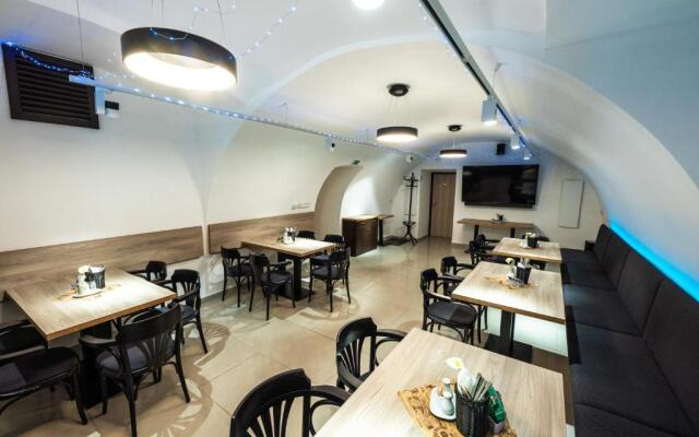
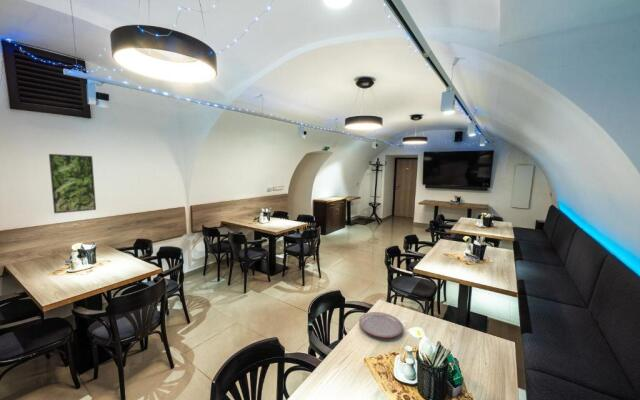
+ plate [358,311,404,339]
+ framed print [48,153,97,214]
